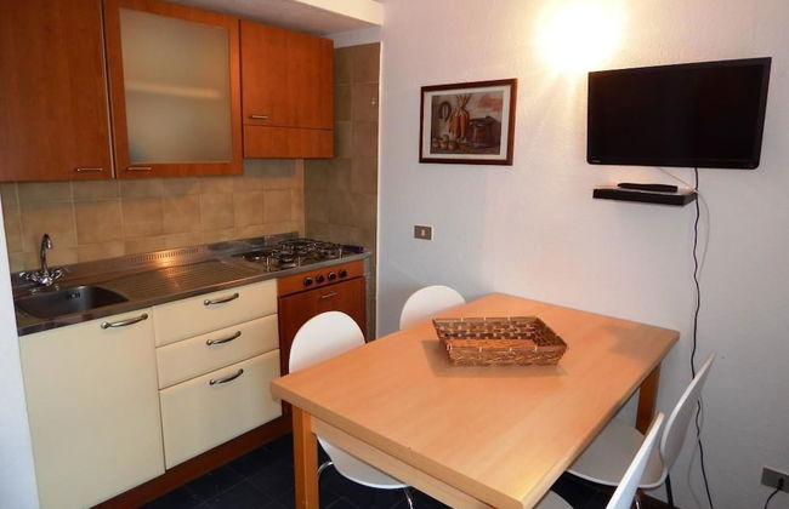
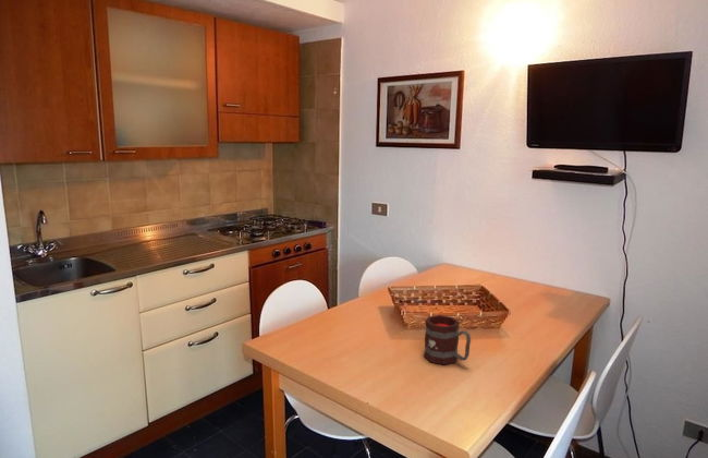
+ mug [423,314,472,365]
